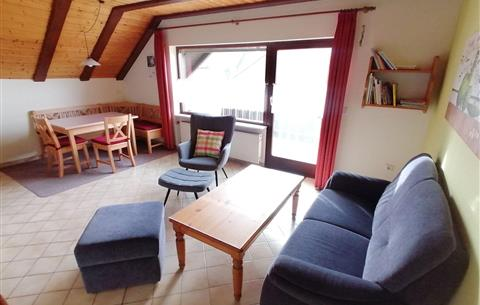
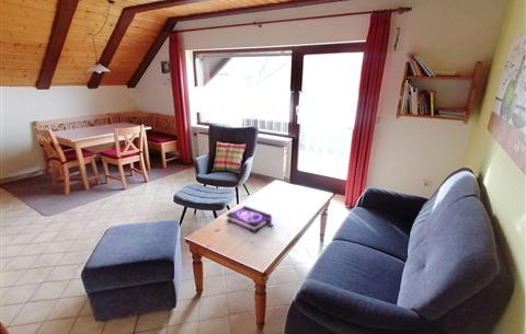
+ board game [226,205,275,234]
